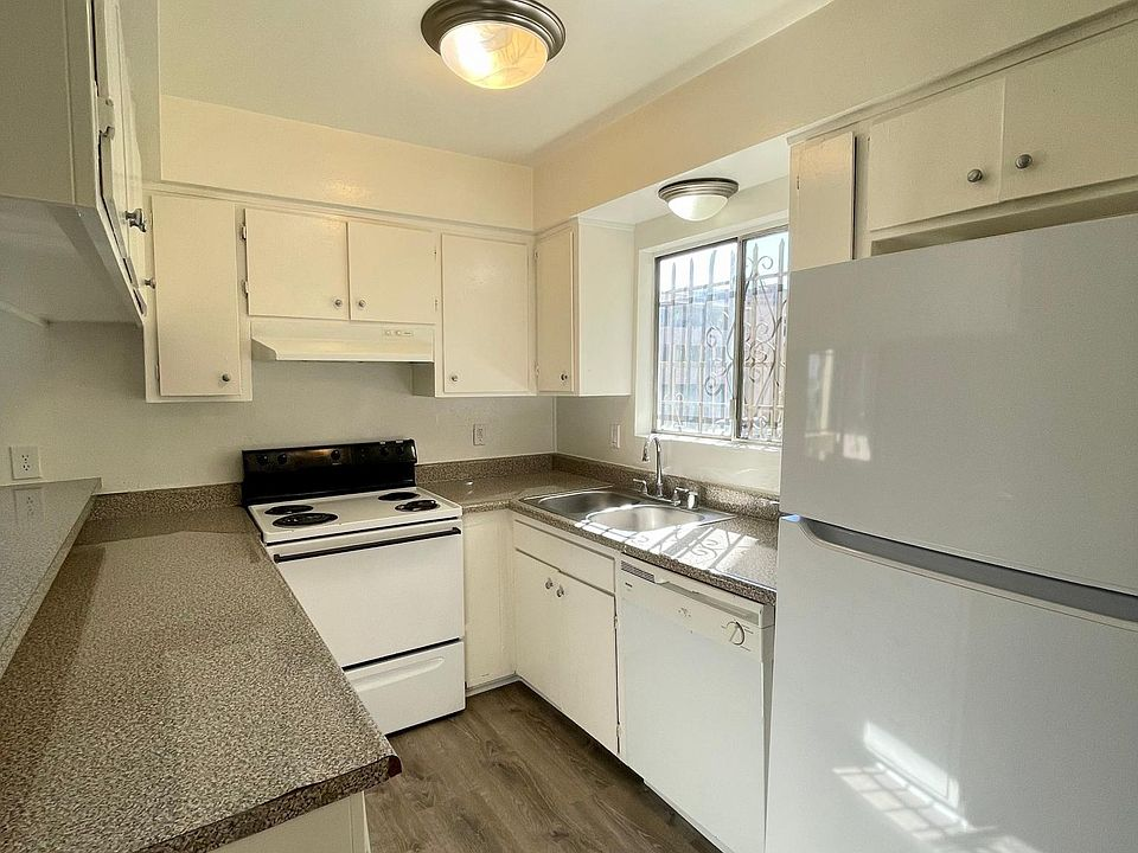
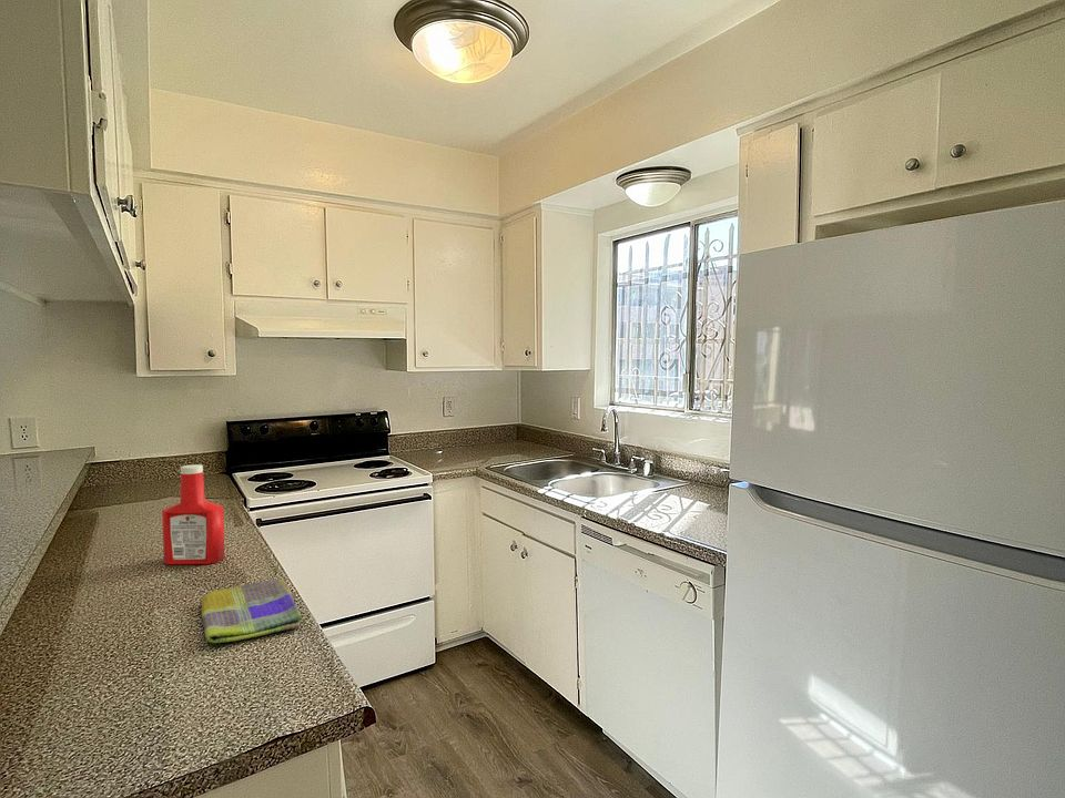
+ dish towel [201,577,303,644]
+ soap bottle [161,463,226,565]
